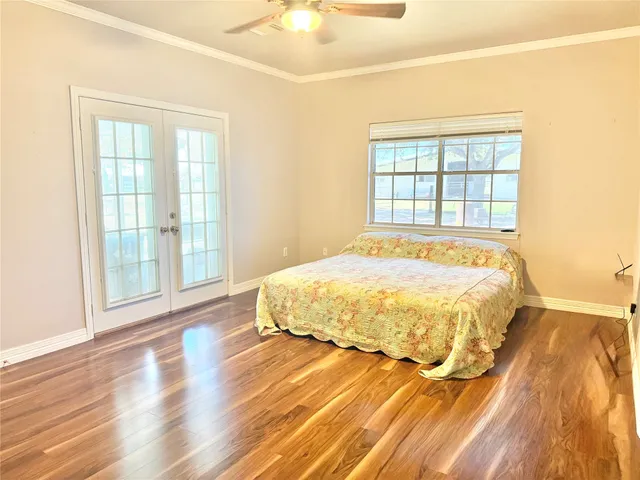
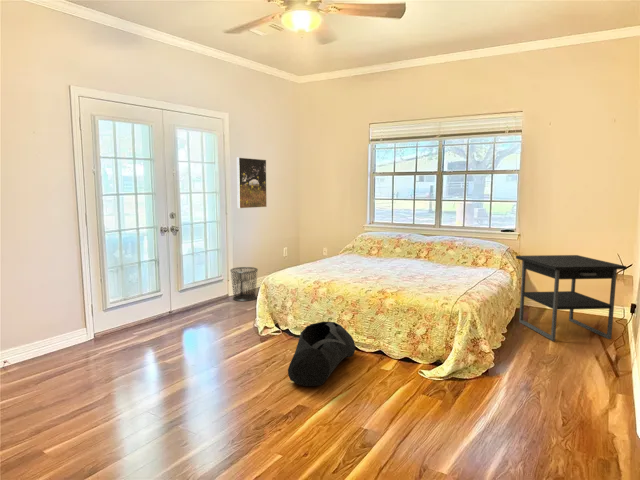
+ bag [287,321,356,387]
+ nightstand [515,254,628,342]
+ waste bin [229,266,259,302]
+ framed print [236,156,268,209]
